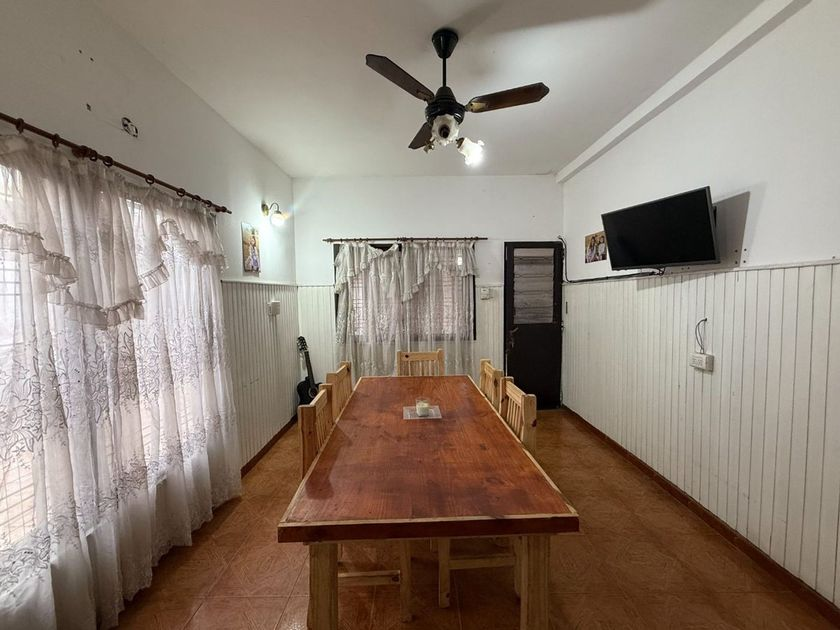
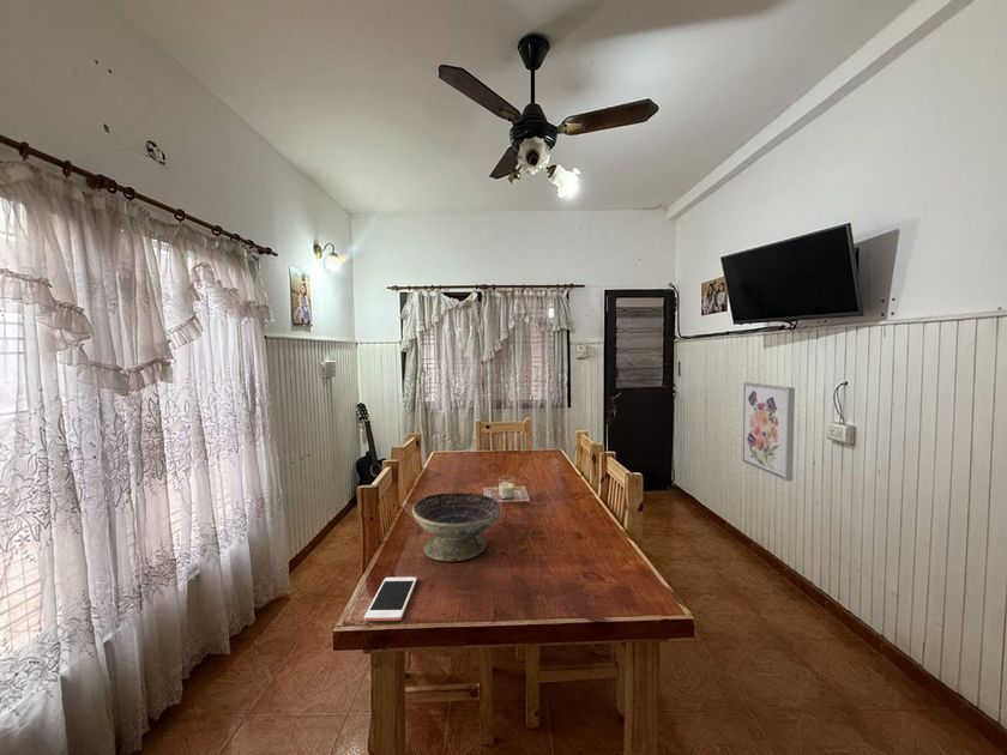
+ cell phone [363,576,418,622]
+ wall art [741,381,796,483]
+ decorative bowl [411,493,504,563]
